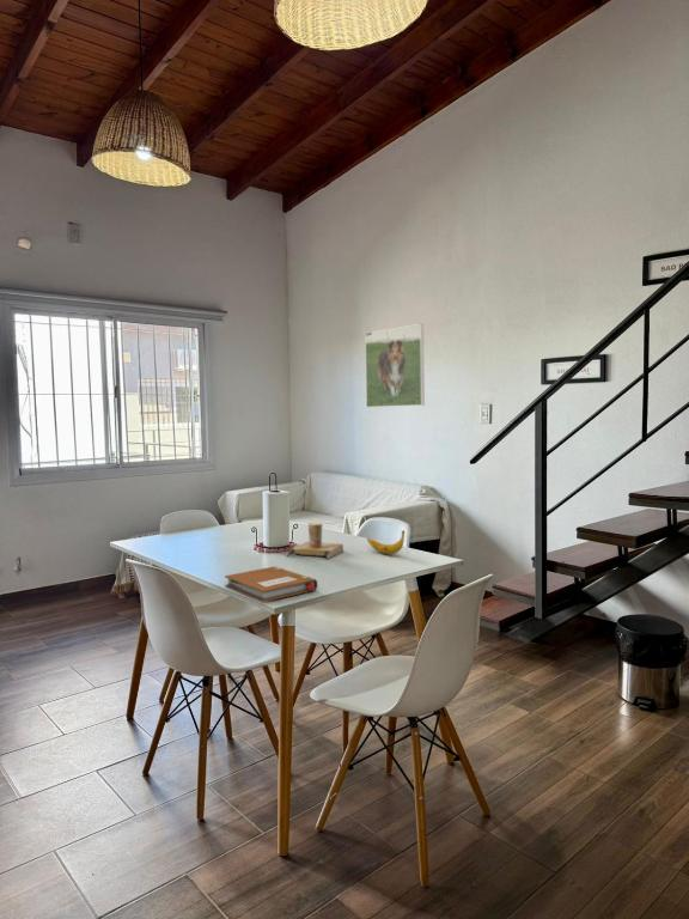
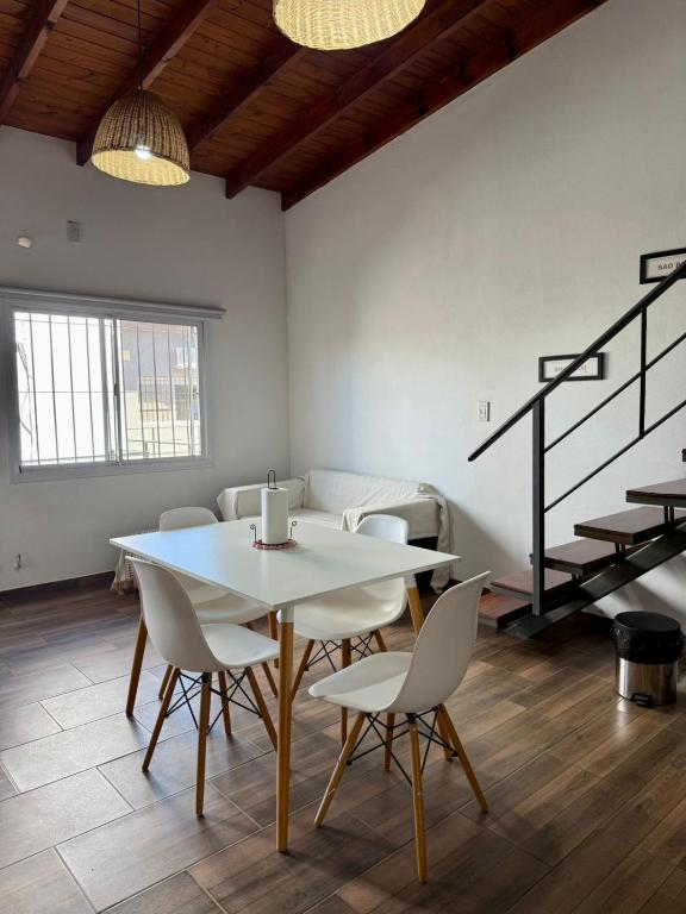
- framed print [364,323,426,408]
- notebook [224,566,319,603]
- banana [366,529,406,555]
- cup [286,521,344,560]
